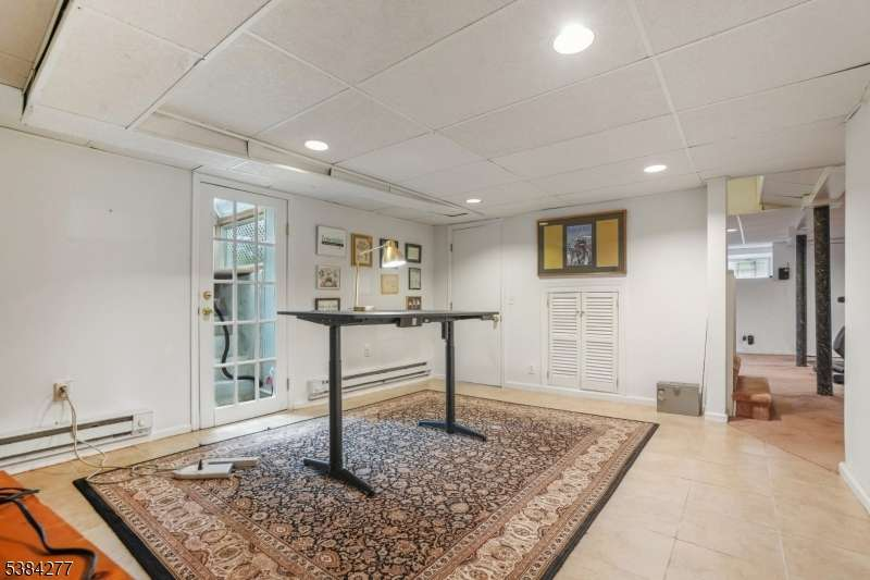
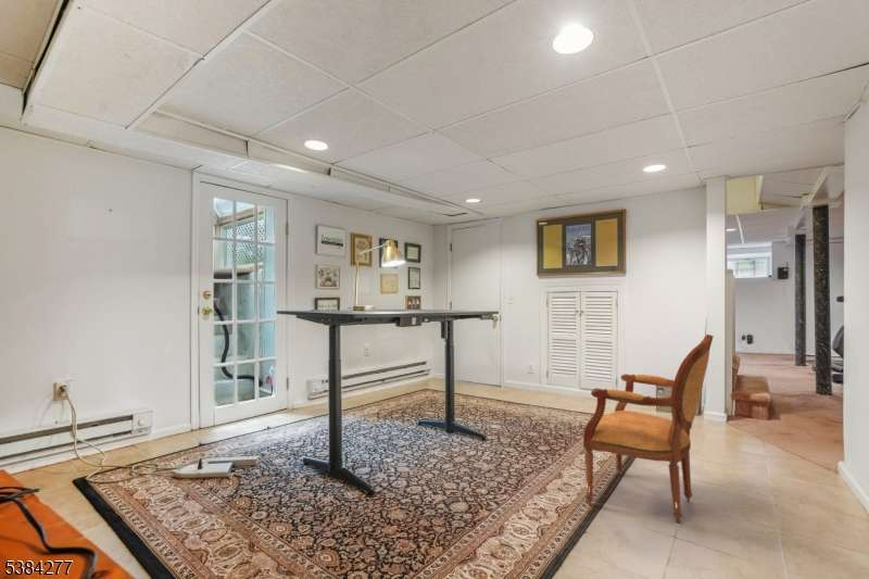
+ armchair [582,333,715,524]
